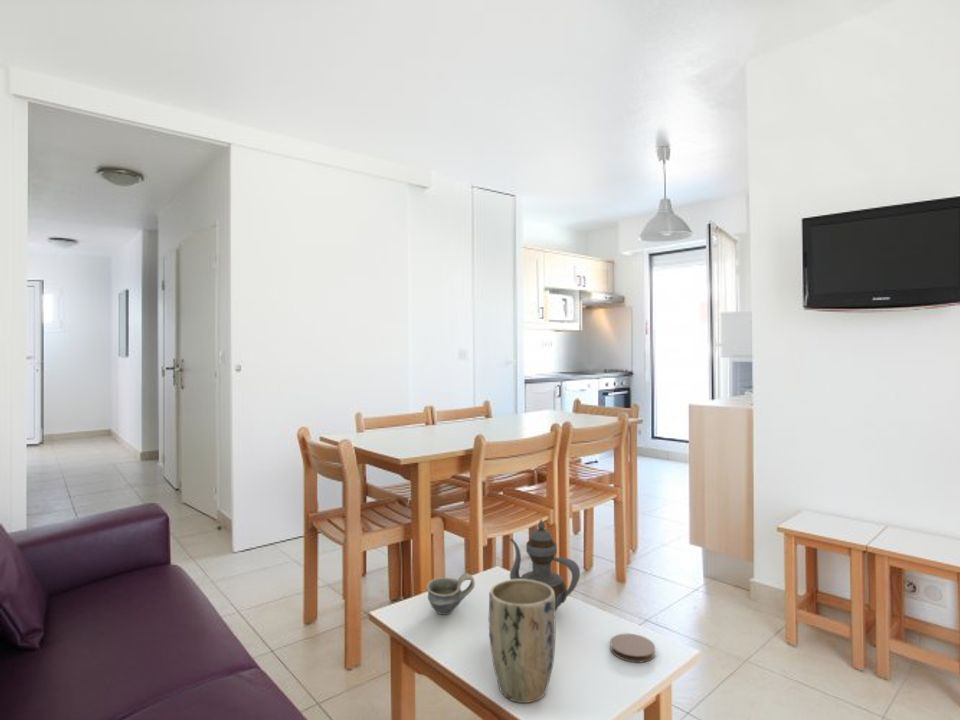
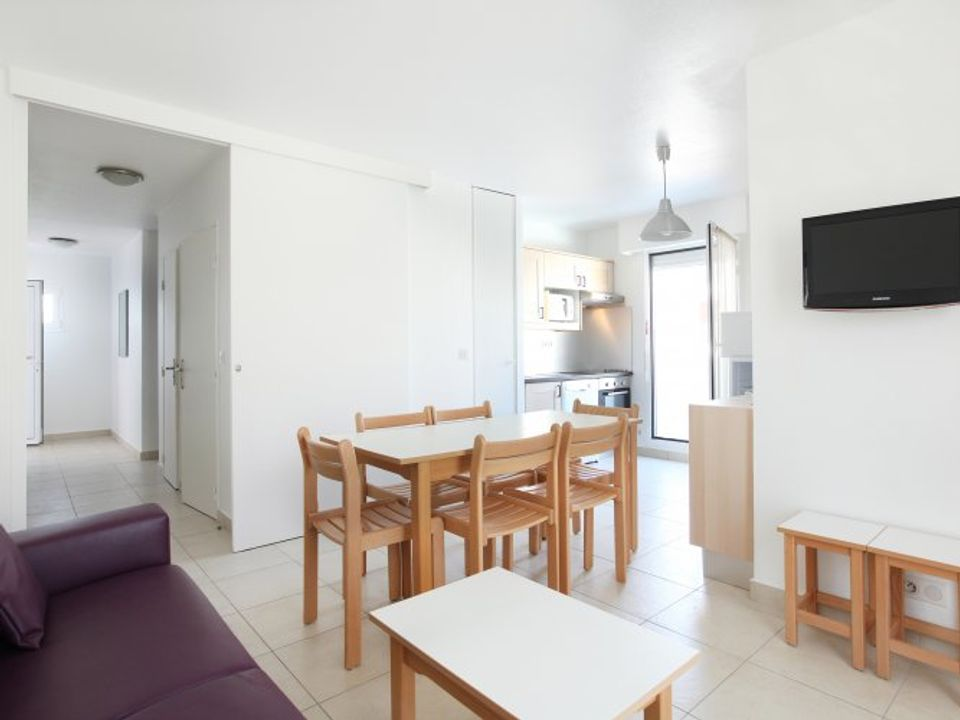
- cup [426,572,476,616]
- teapot [508,518,581,613]
- coaster [609,633,656,663]
- plant pot [487,579,557,704]
